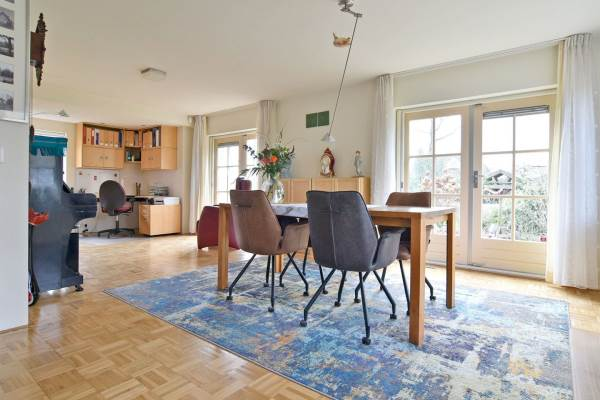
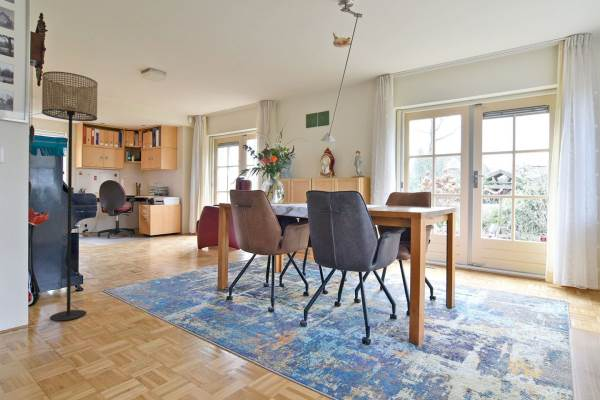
+ floor lamp [41,70,99,322]
